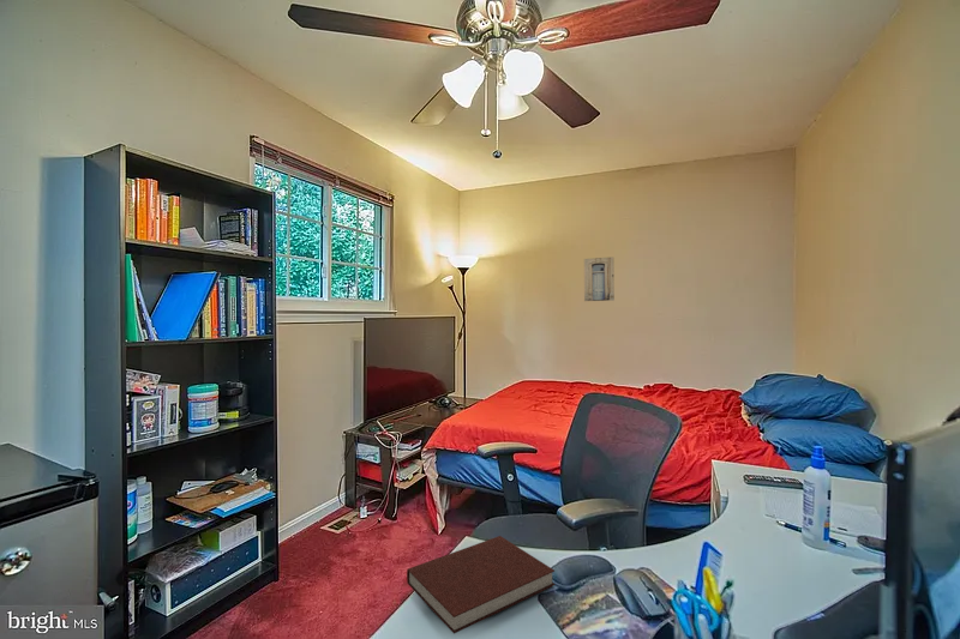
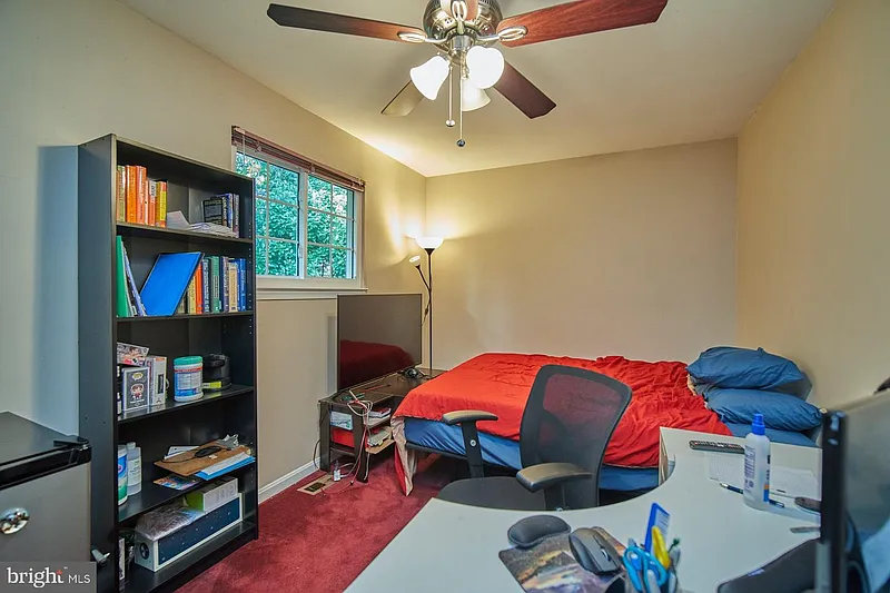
- notebook [406,535,557,635]
- wall art [583,255,616,302]
